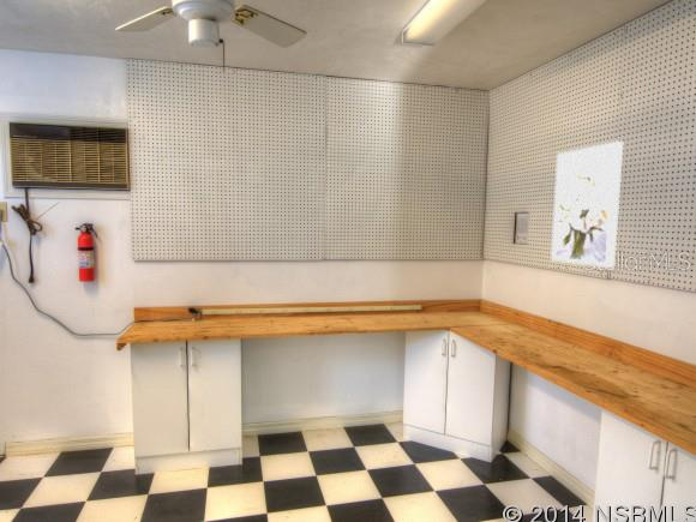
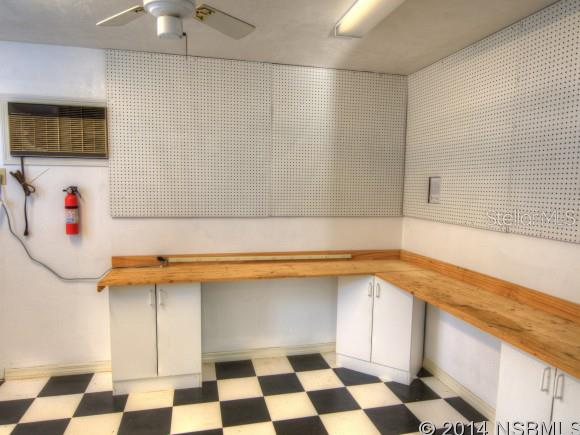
- wall art [550,140,625,269]
